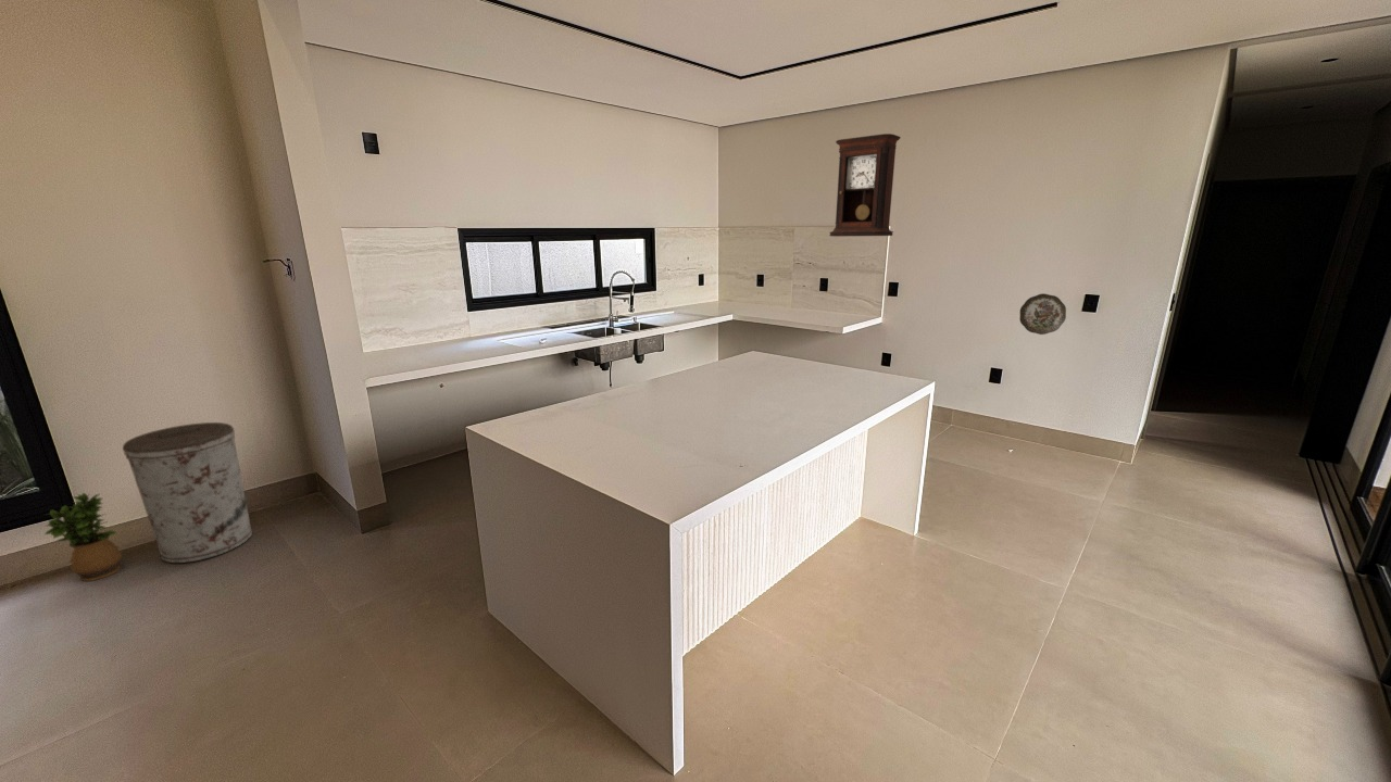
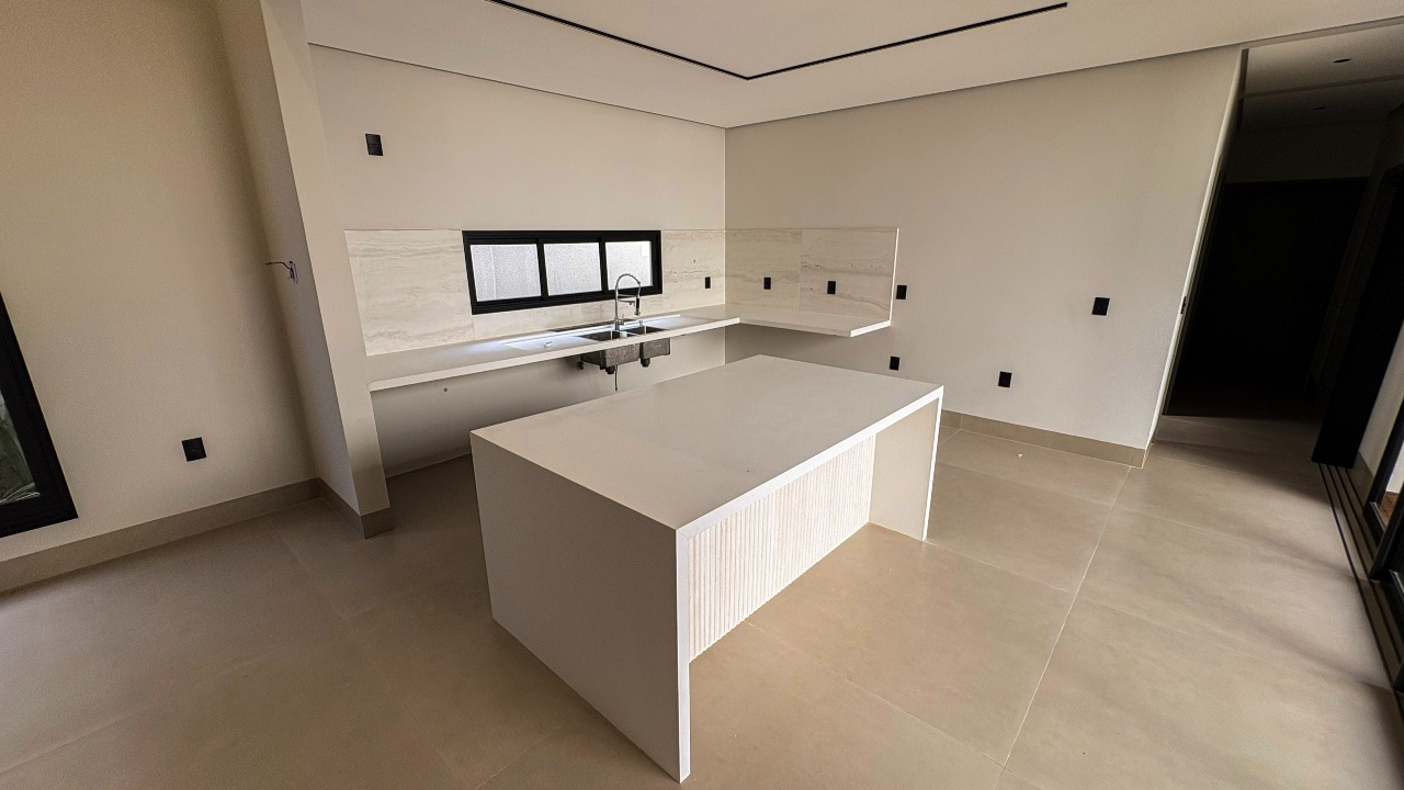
- potted plant [43,492,124,582]
- decorative plate [1018,293,1067,336]
- pendulum clock [828,133,902,238]
- trash can [122,421,253,564]
